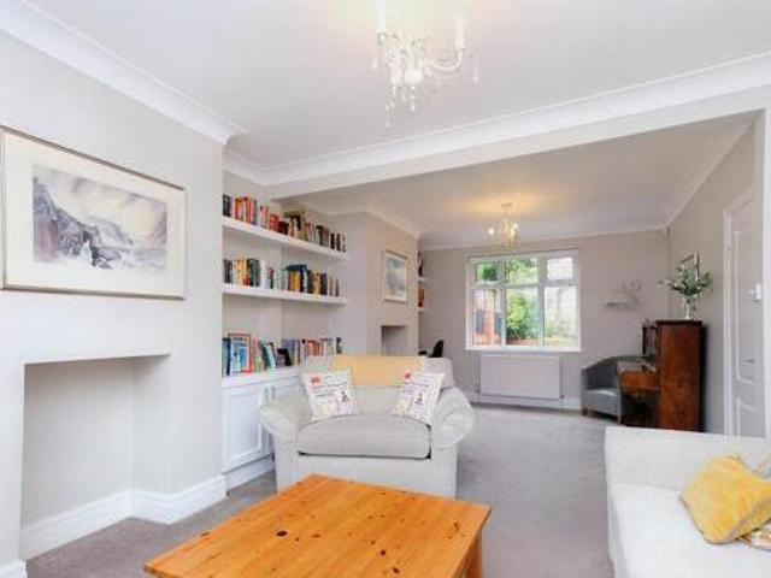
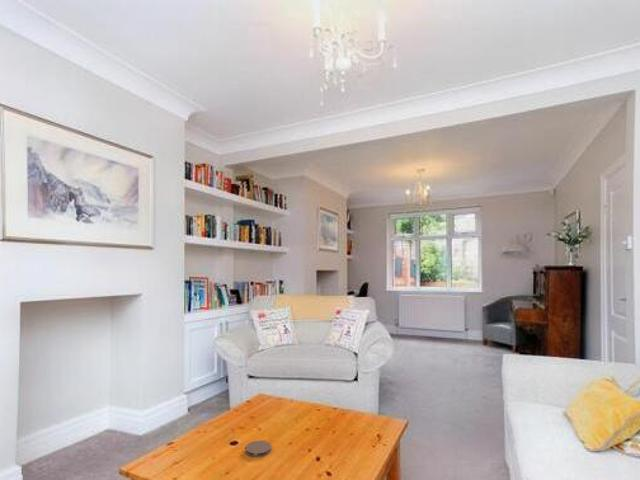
+ coaster [245,440,272,458]
